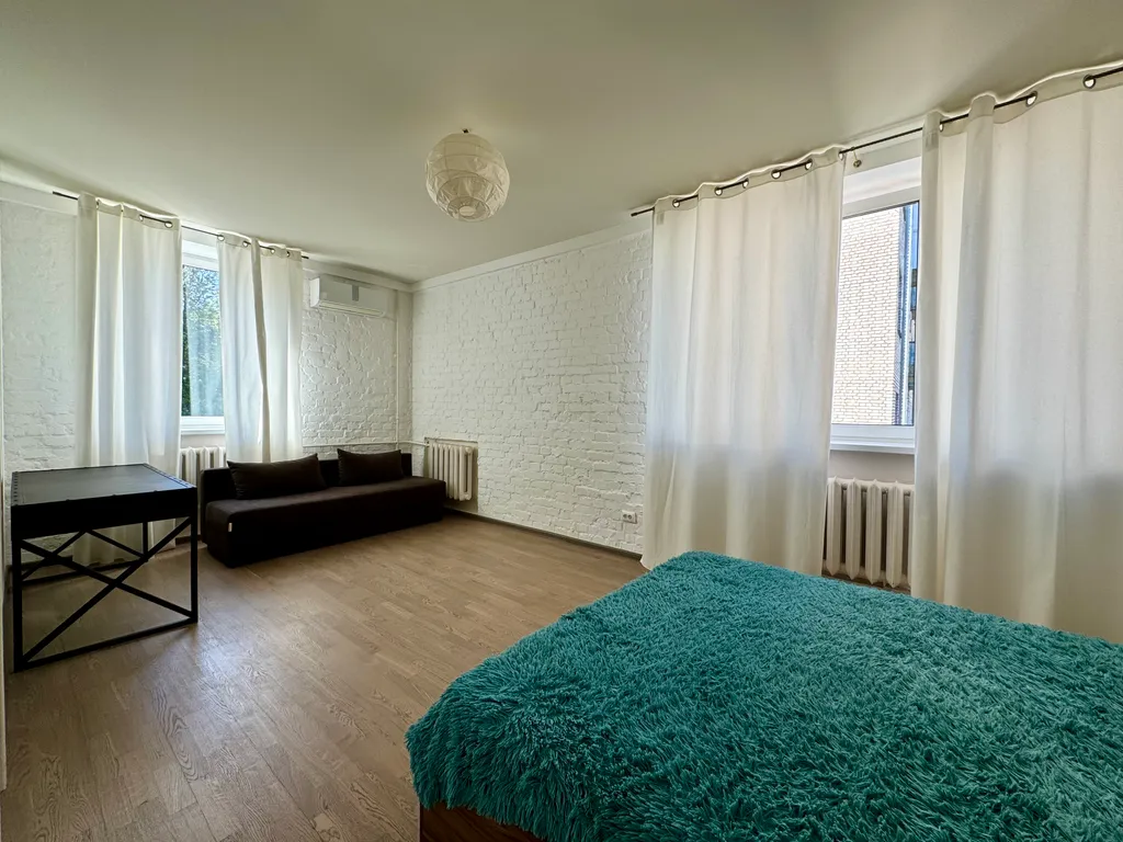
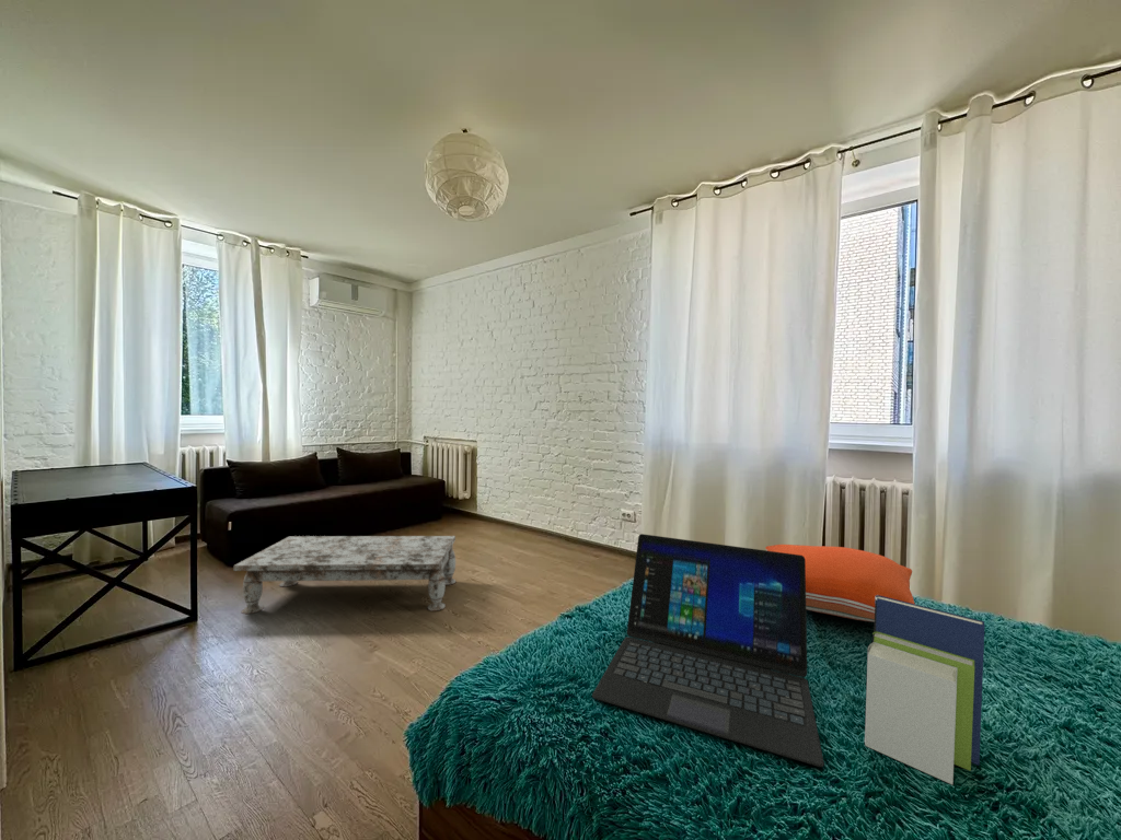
+ coffee table [233,535,458,615]
+ book [864,595,985,785]
+ laptop [591,533,825,768]
+ pillow [765,544,915,622]
